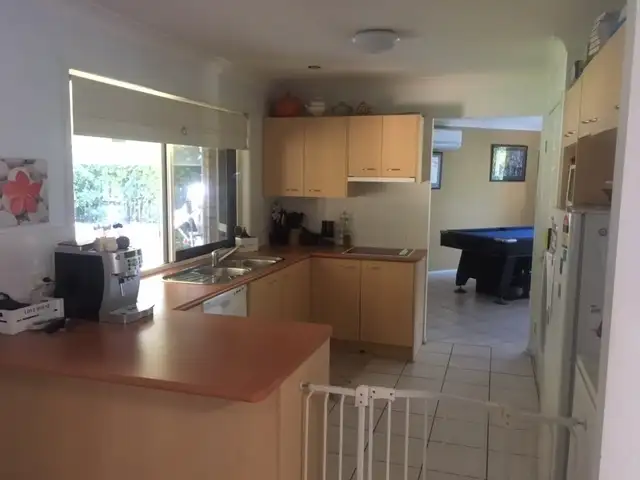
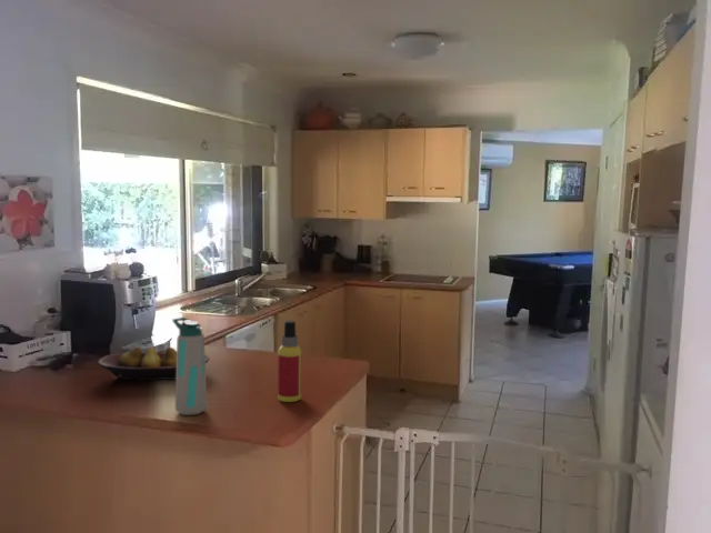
+ fruit bowl [97,345,210,381]
+ spray bottle [277,320,302,403]
+ water bottle [171,316,209,416]
